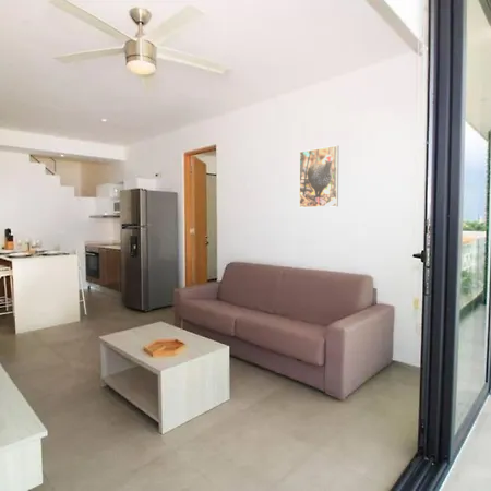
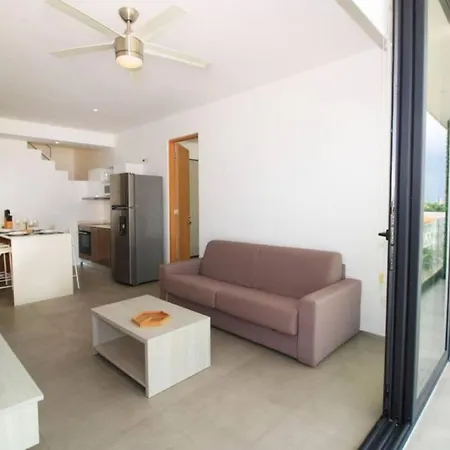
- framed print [298,144,339,208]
